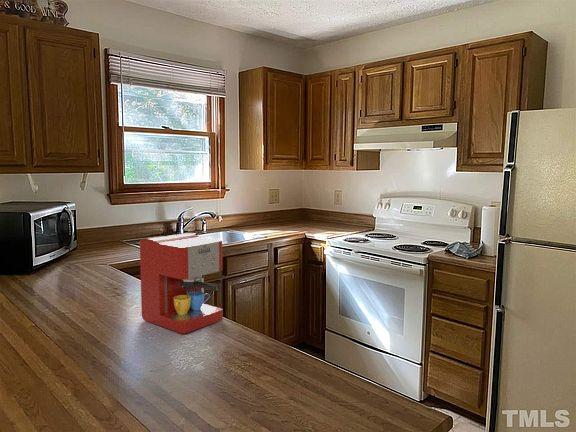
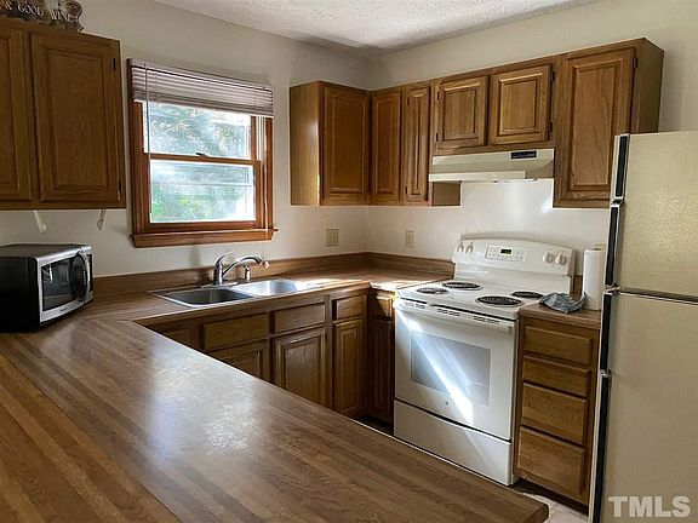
- coffee maker [139,232,224,334]
